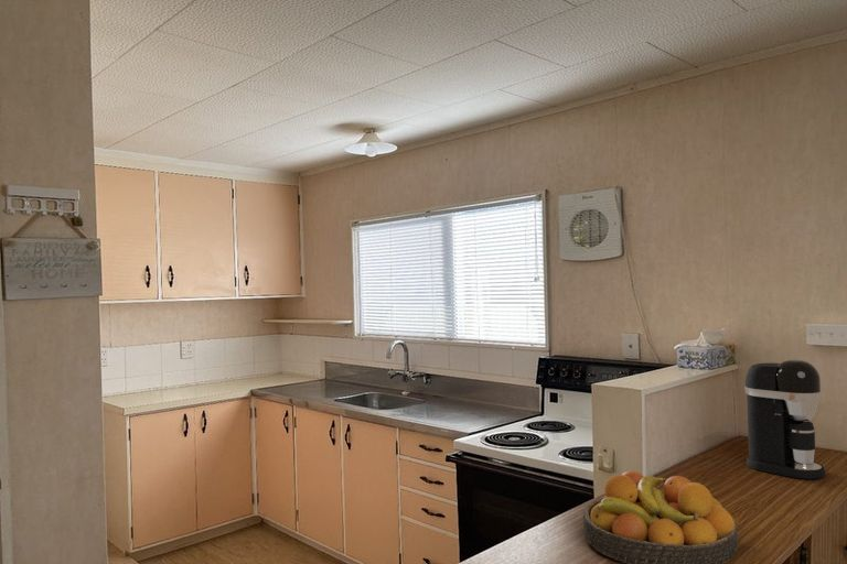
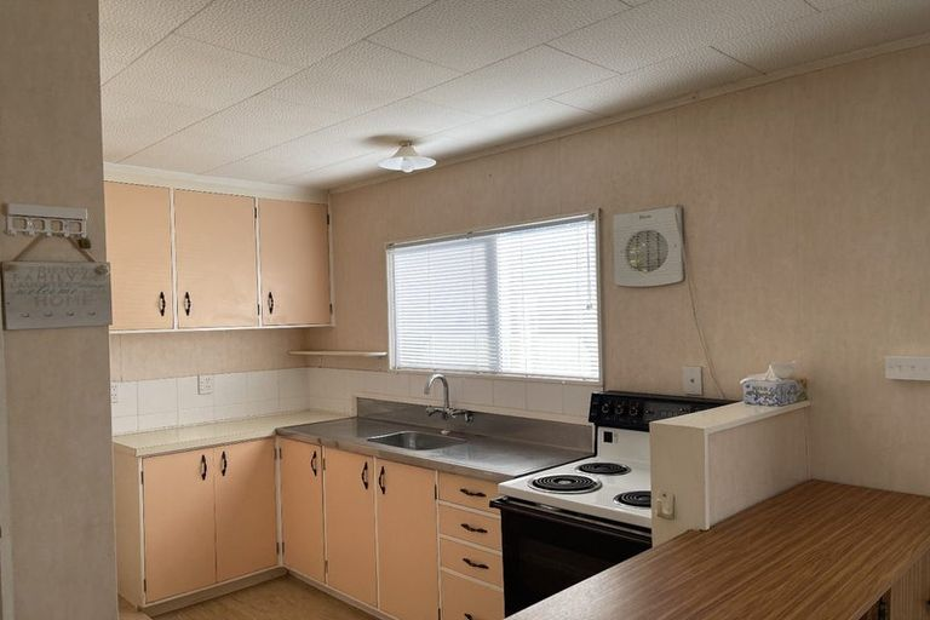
- coffee maker [743,359,827,480]
- fruit bowl [582,469,739,564]
